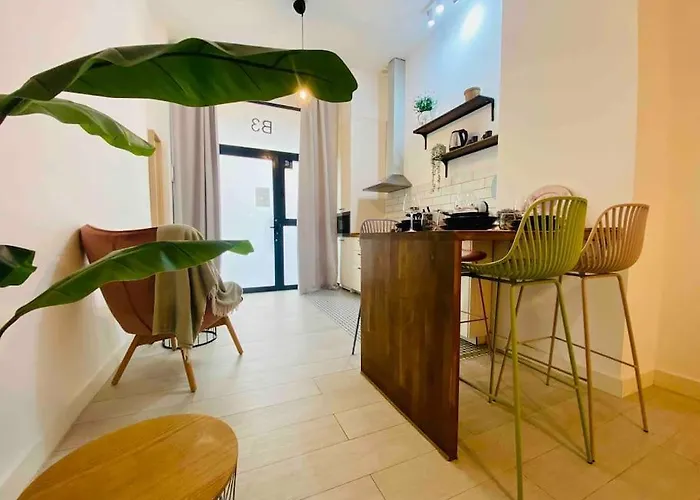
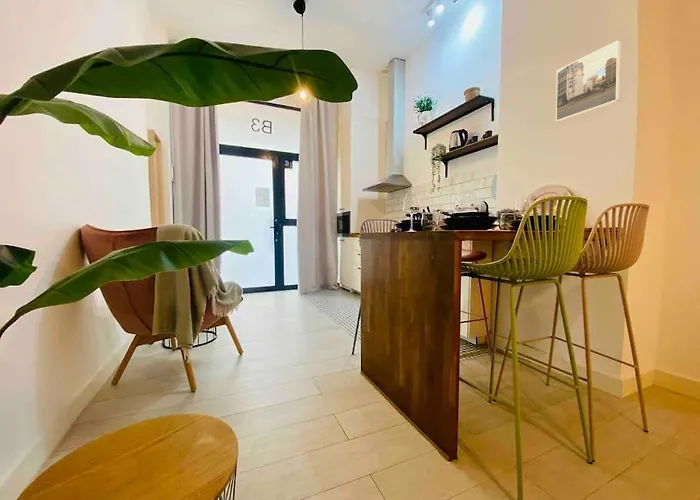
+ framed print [555,39,622,123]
